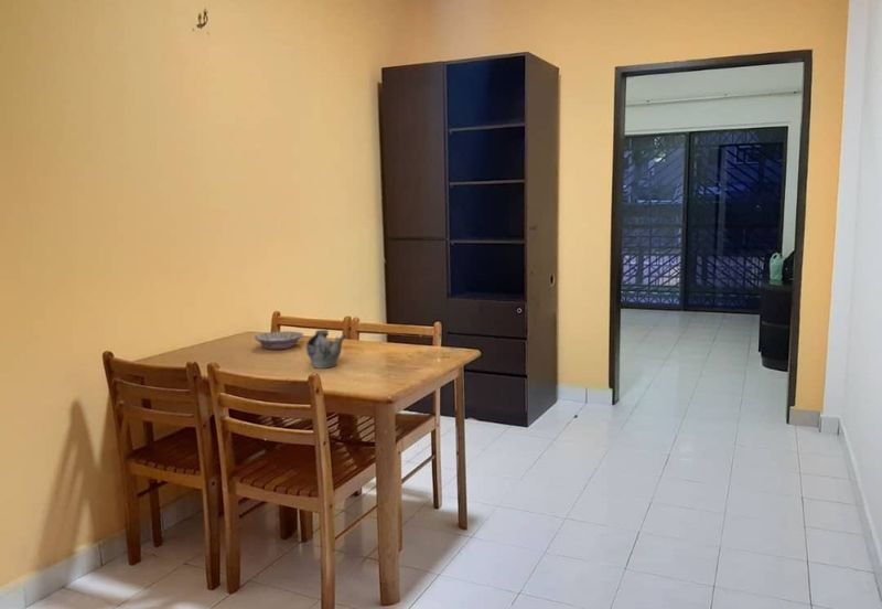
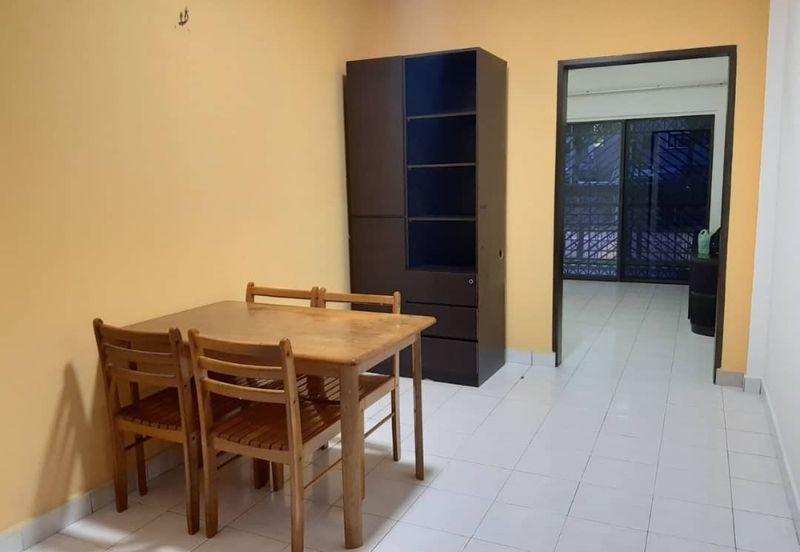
- bowl [252,330,304,351]
- teapot [305,329,347,370]
